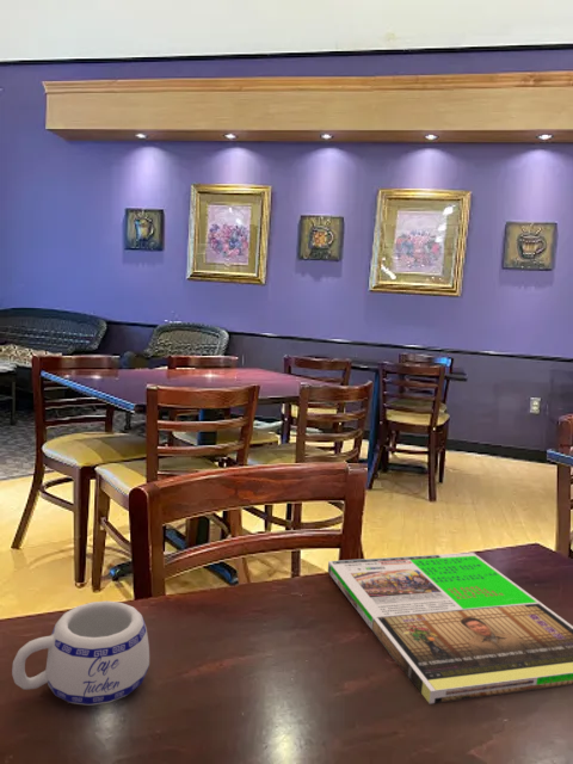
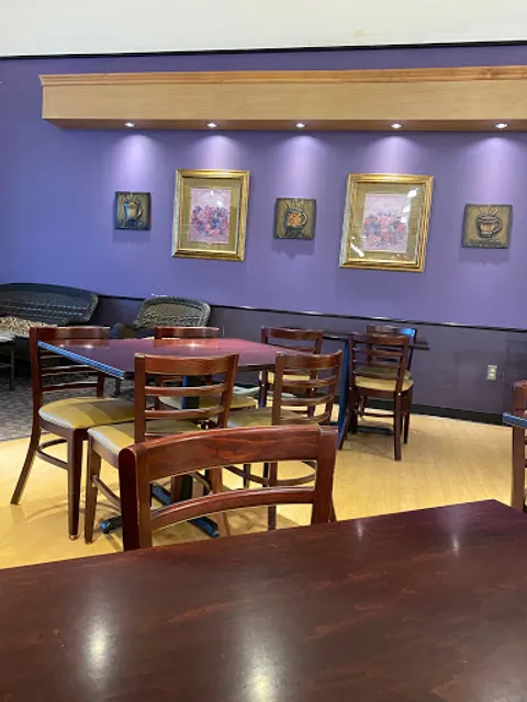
- magazine [327,552,573,704]
- mug [11,599,150,707]
